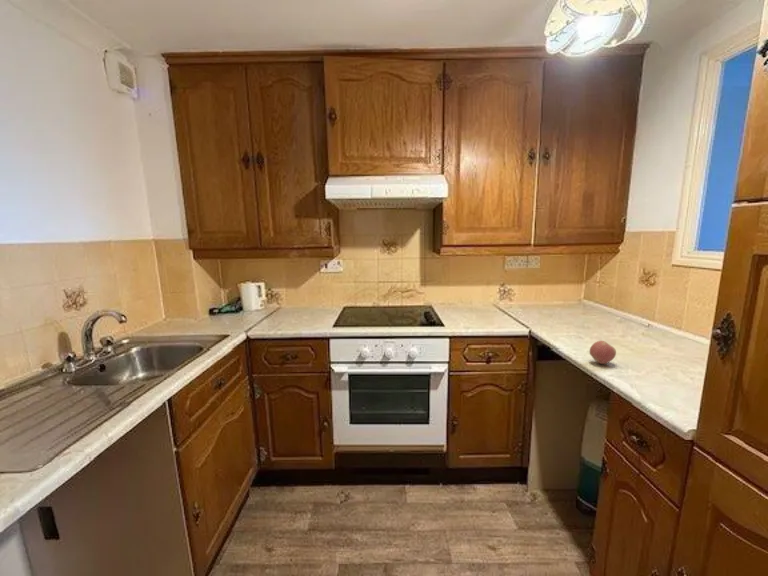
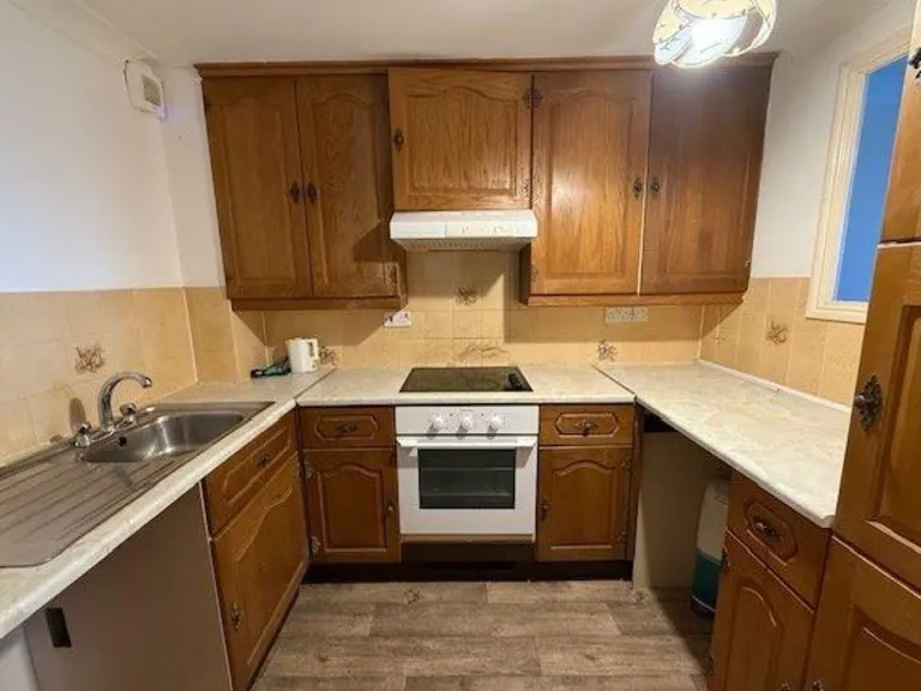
- apple [589,340,617,365]
